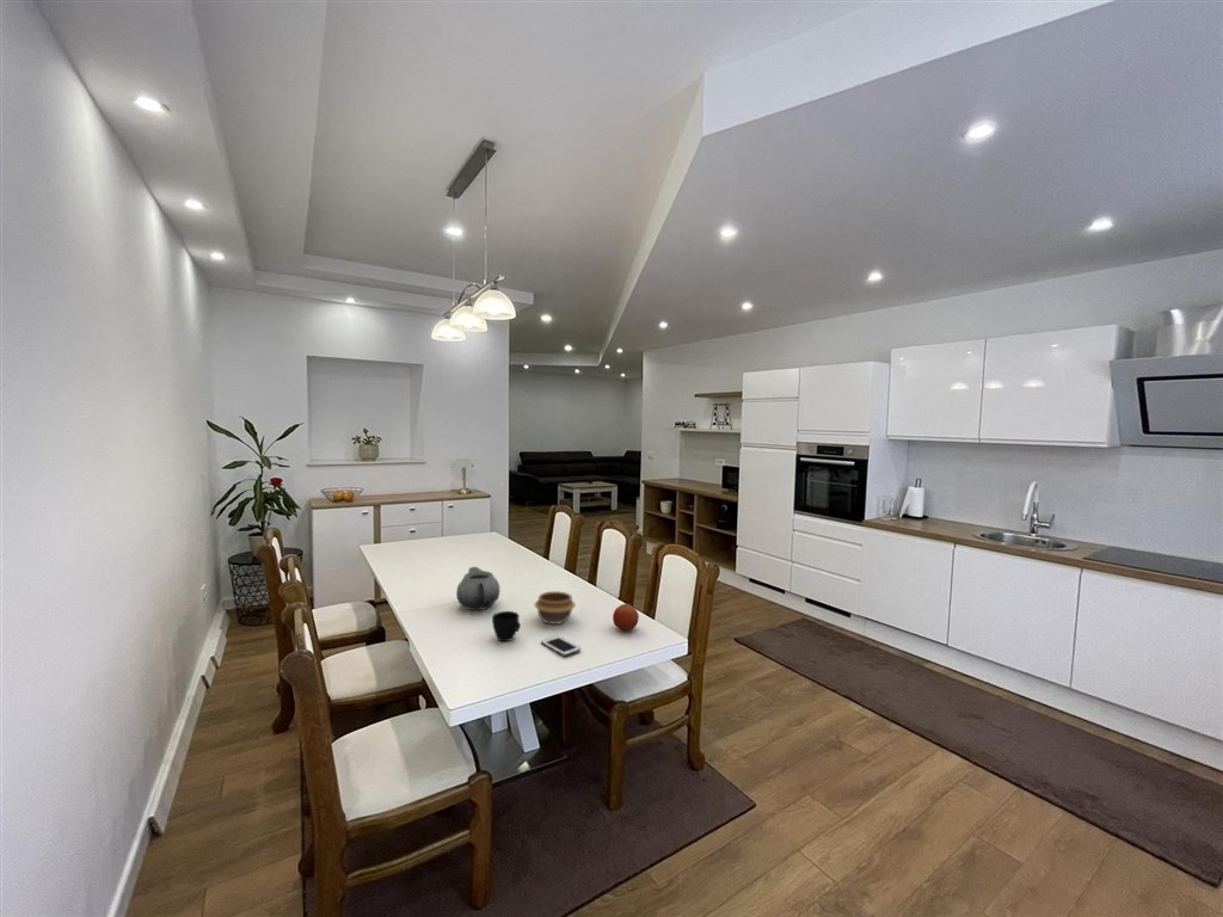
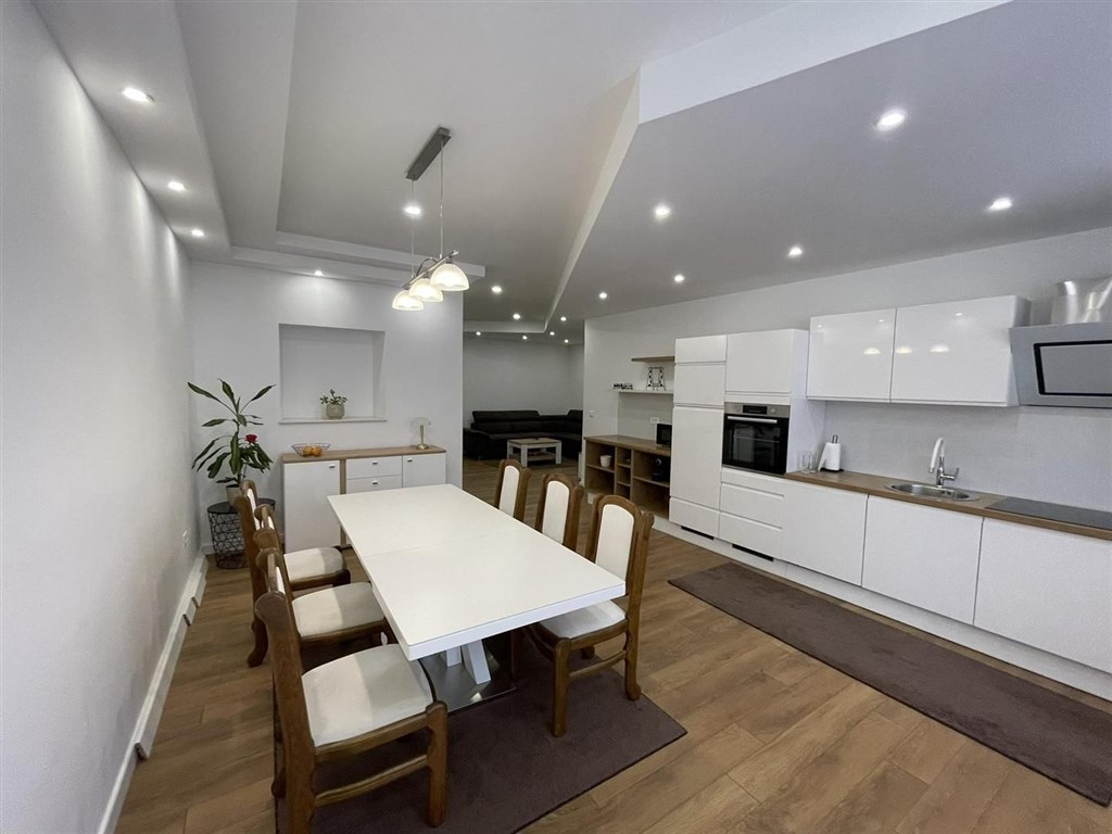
- bowl [533,590,577,626]
- teapot [455,566,502,611]
- cup [491,610,522,642]
- cell phone [540,635,582,658]
- fruit [612,603,640,632]
